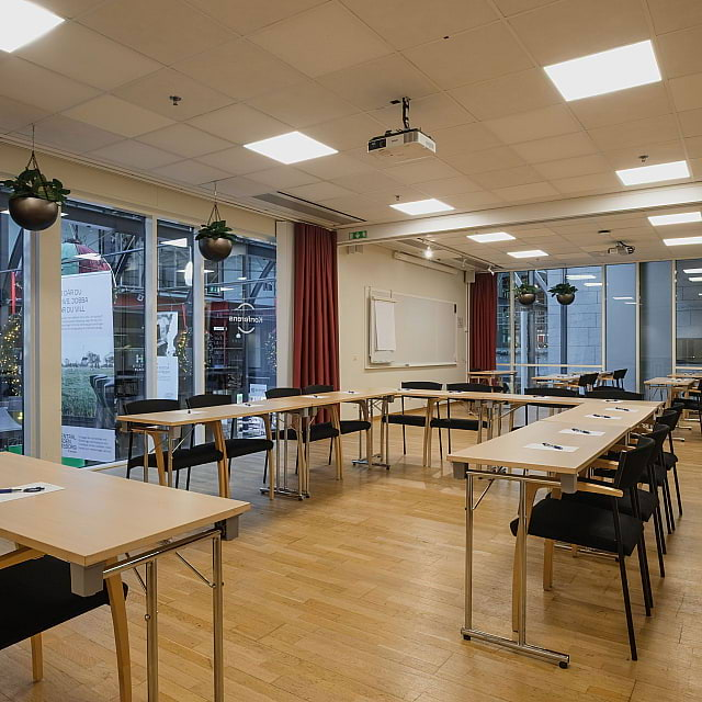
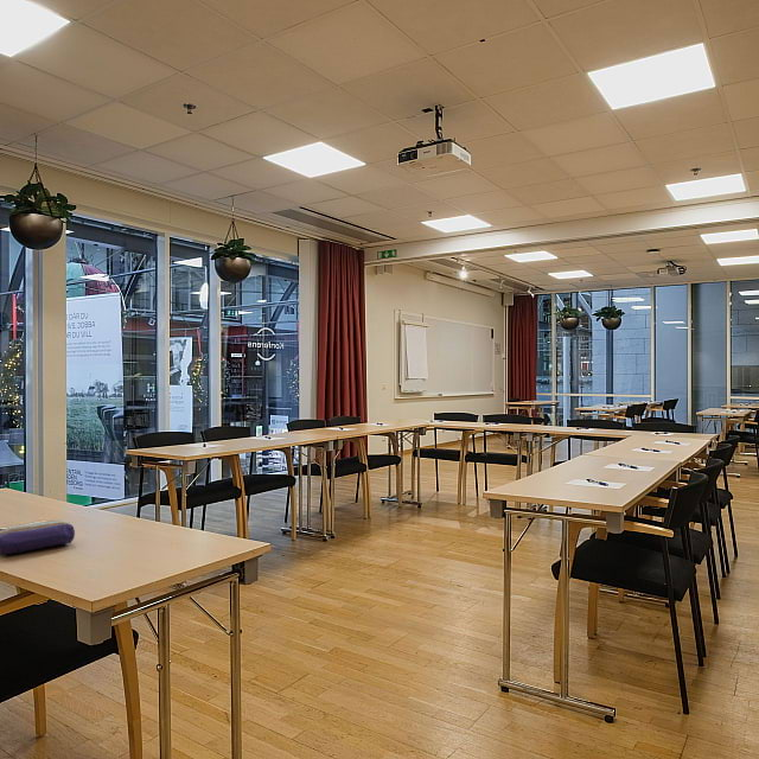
+ pencil case [0,519,76,556]
